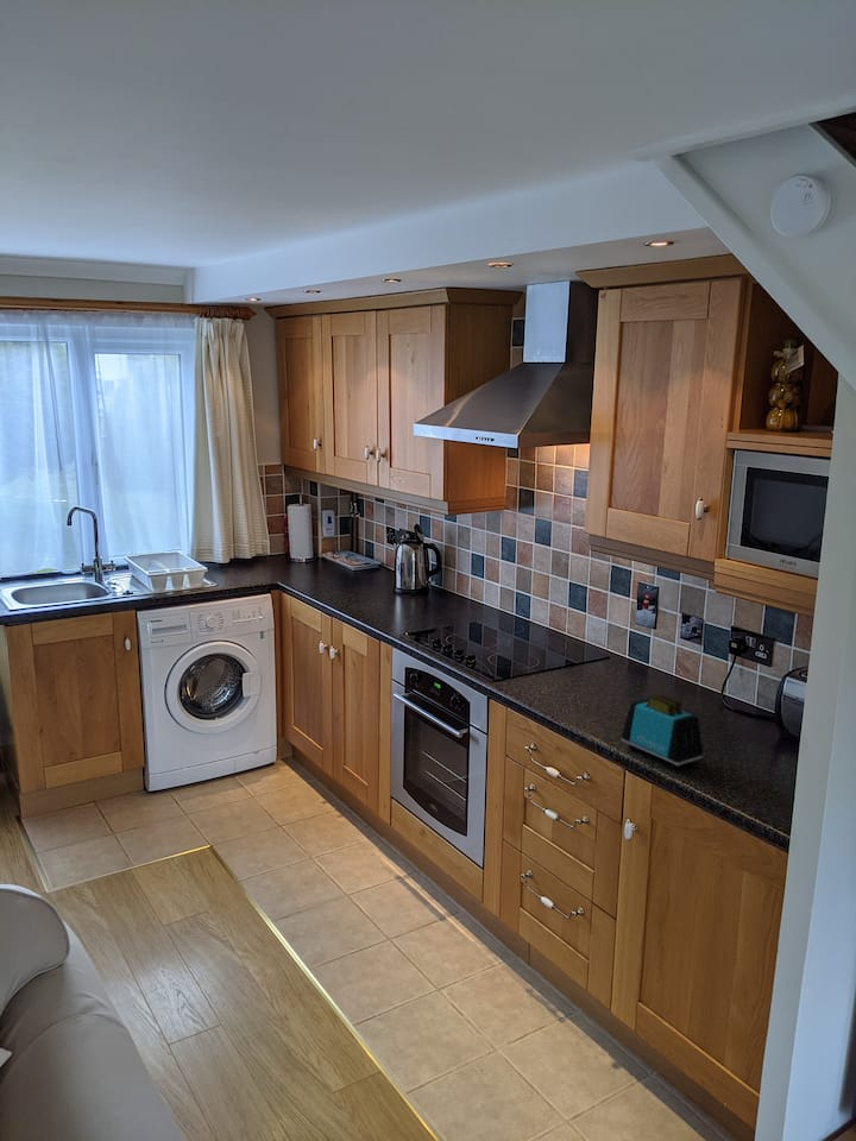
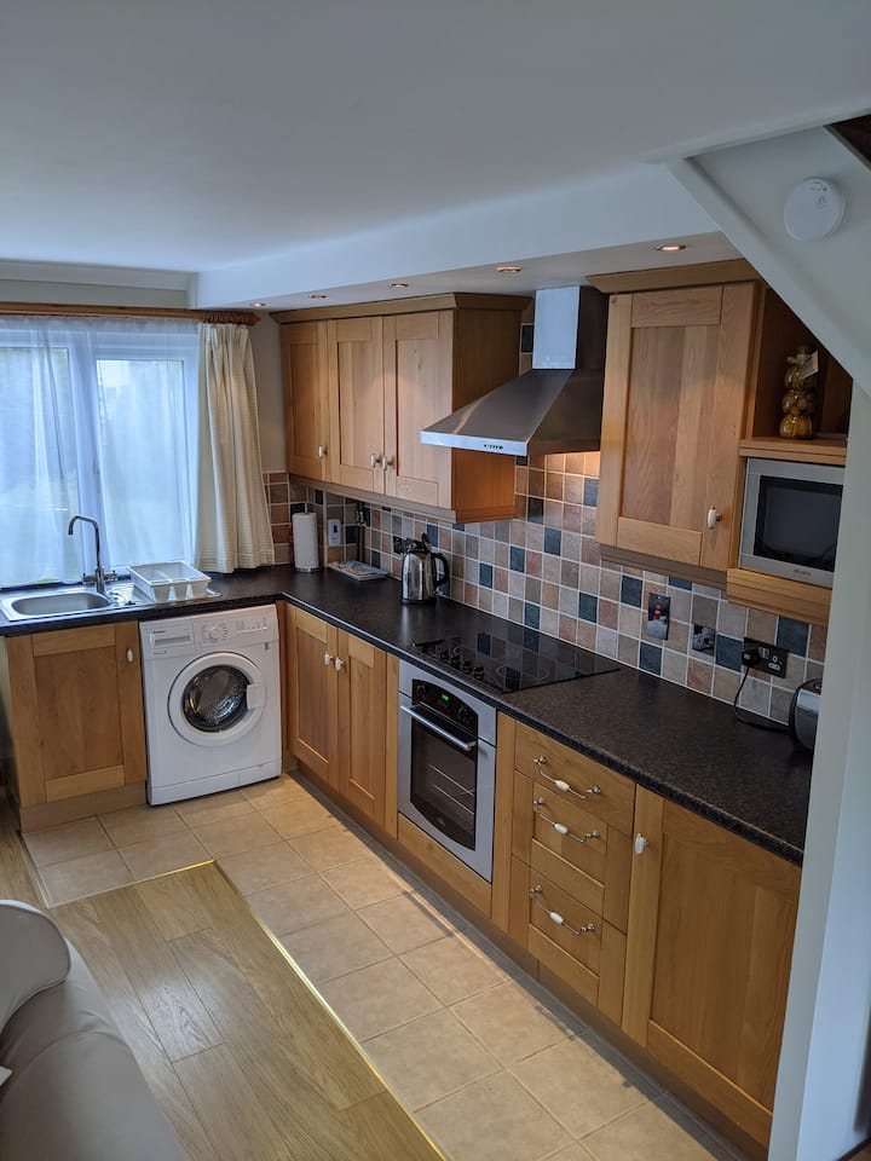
- toaster [621,693,705,770]
